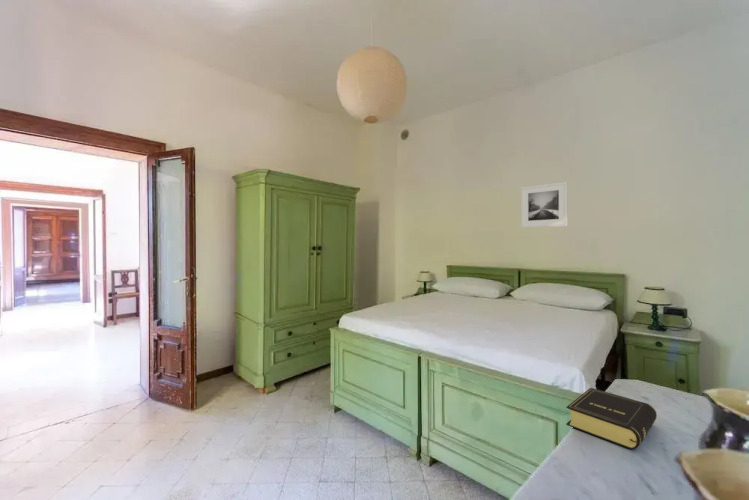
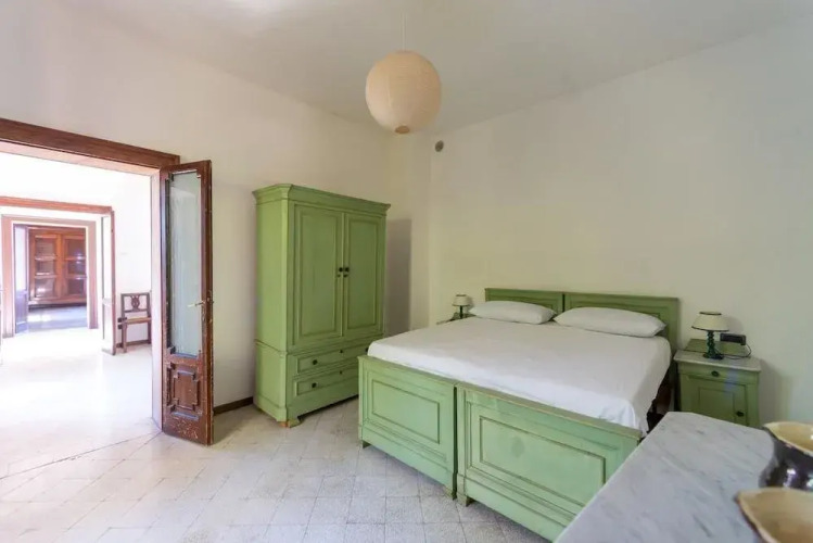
- book [565,387,658,450]
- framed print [520,181,568,229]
